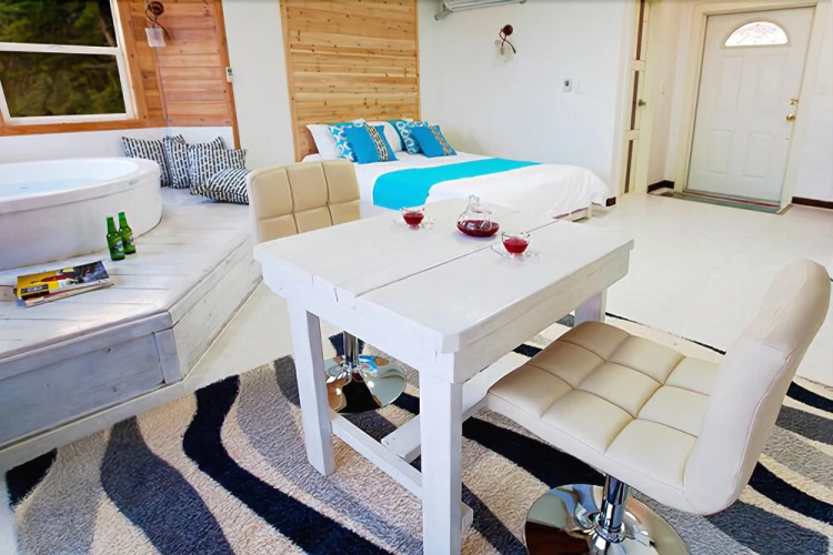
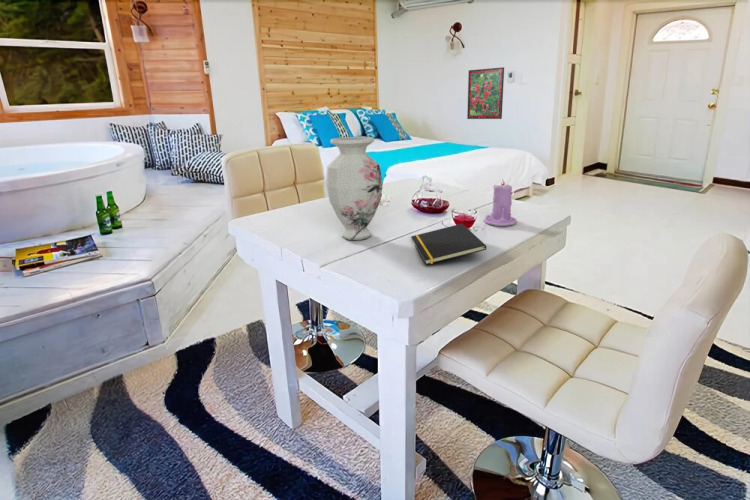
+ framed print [466,66,505,120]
+ candle [483,180,518,227]
+ vase [325,136,384,241]
+ notepad [410,223,487,266]
